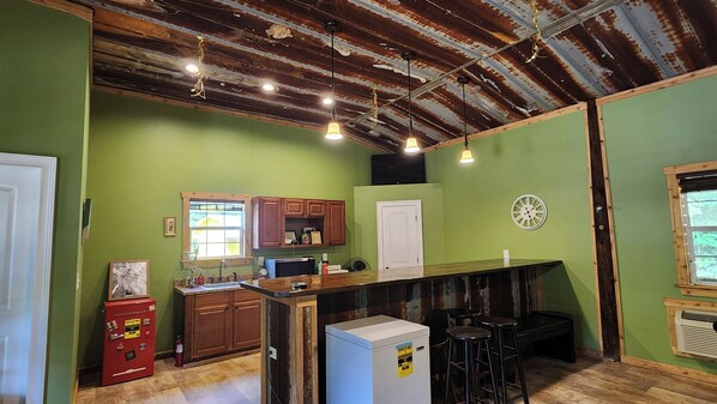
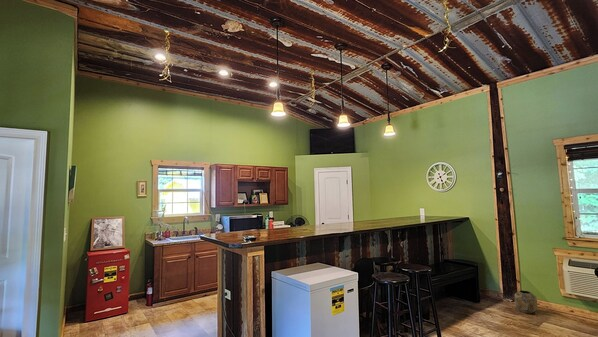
+ planter [514,289,539,315]
